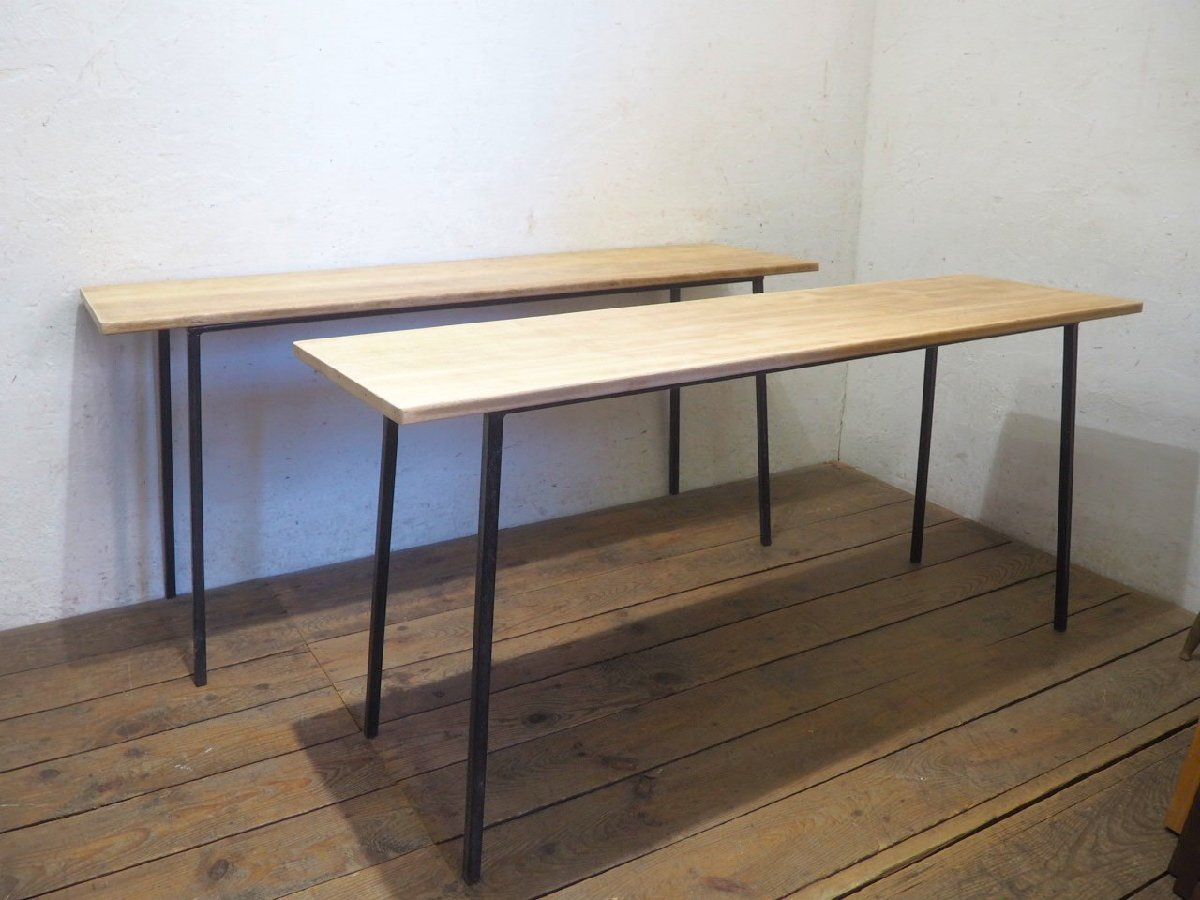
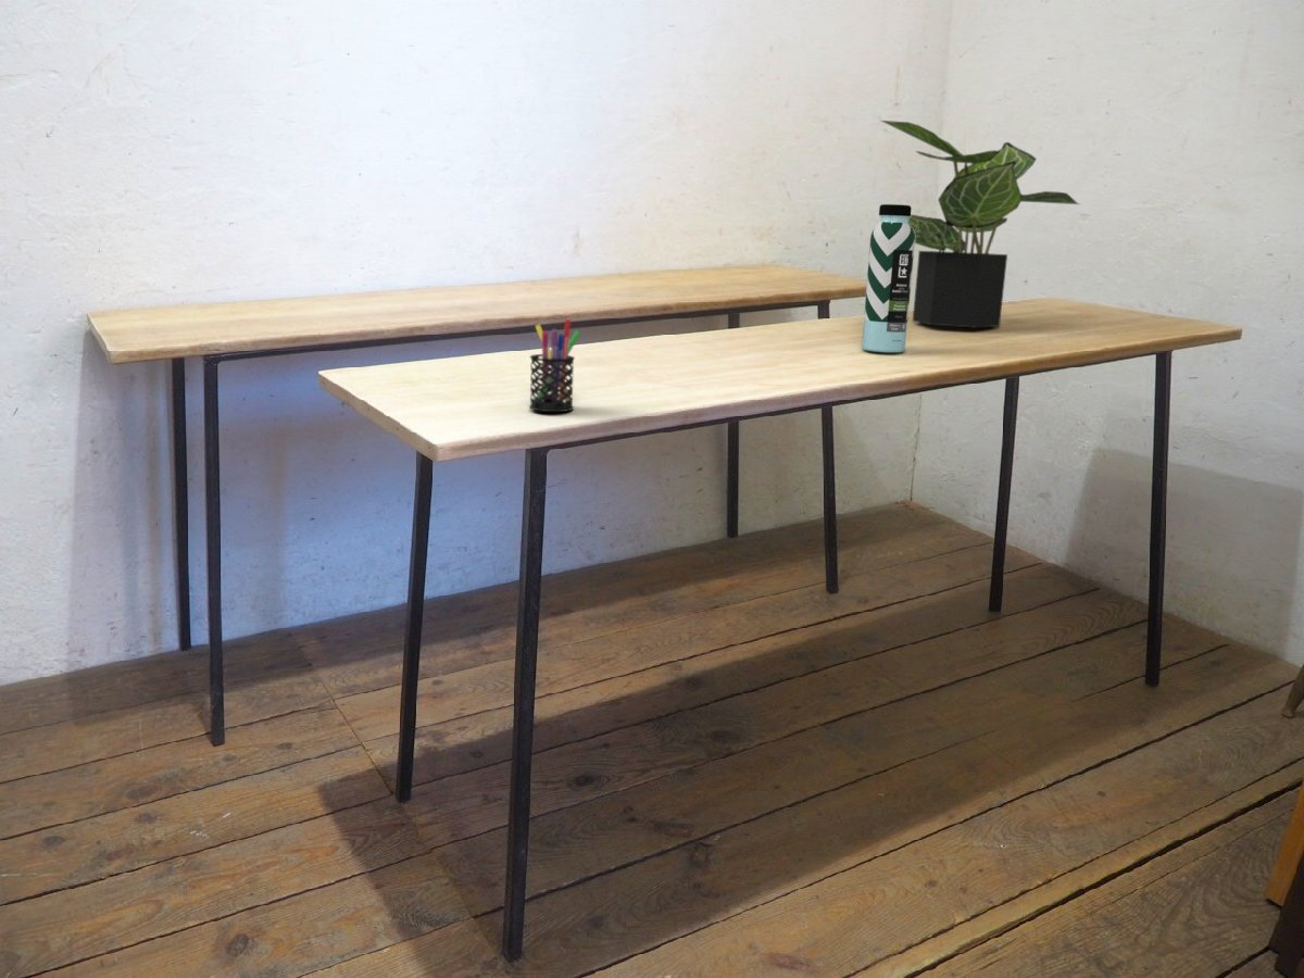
+ potted plant [880,120,1080,329]
+ pen holder [528,318,581,413]
+ water bottle [861,203,916,353]
